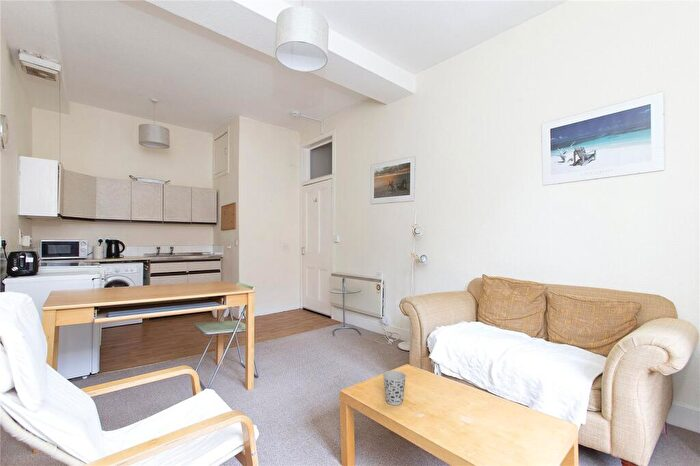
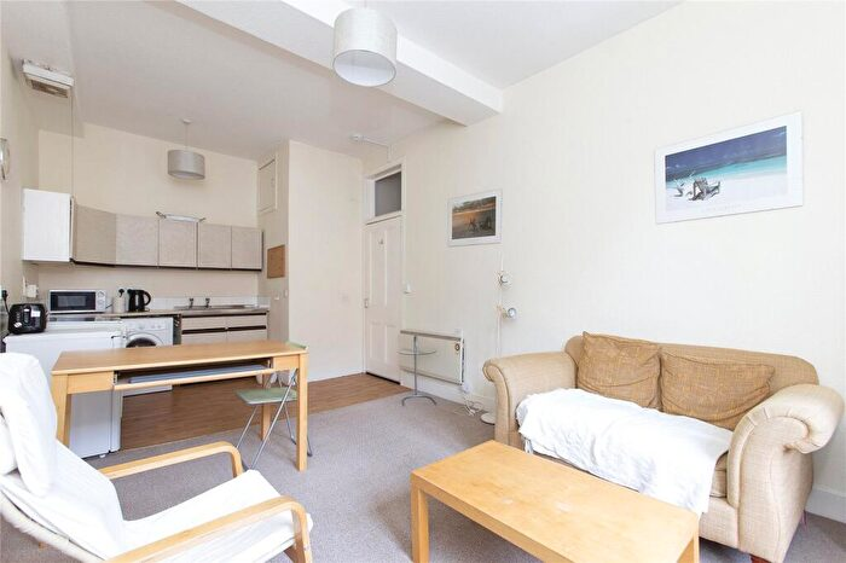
- cup [382,370,407,406]
